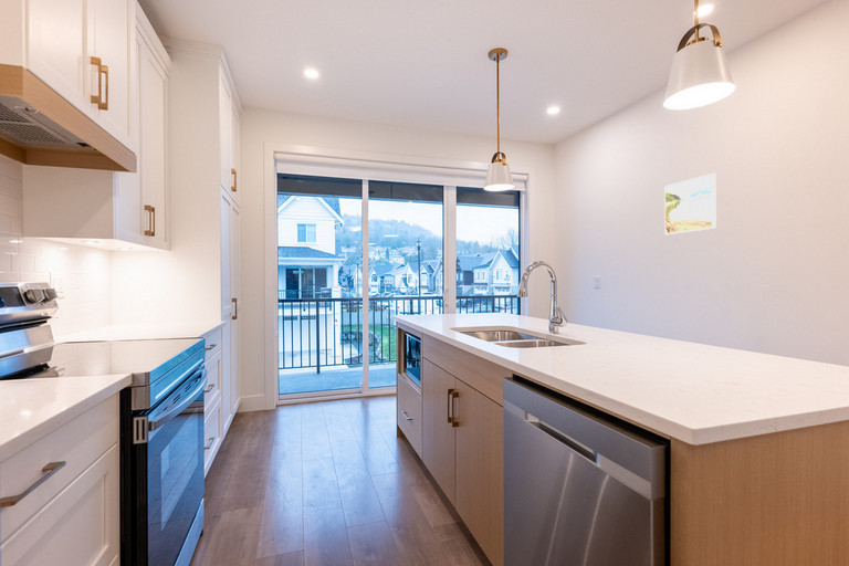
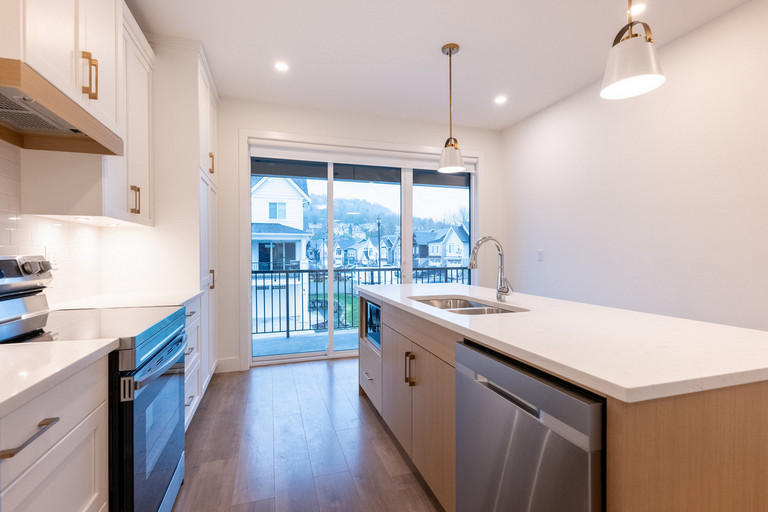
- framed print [663,172,717,235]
